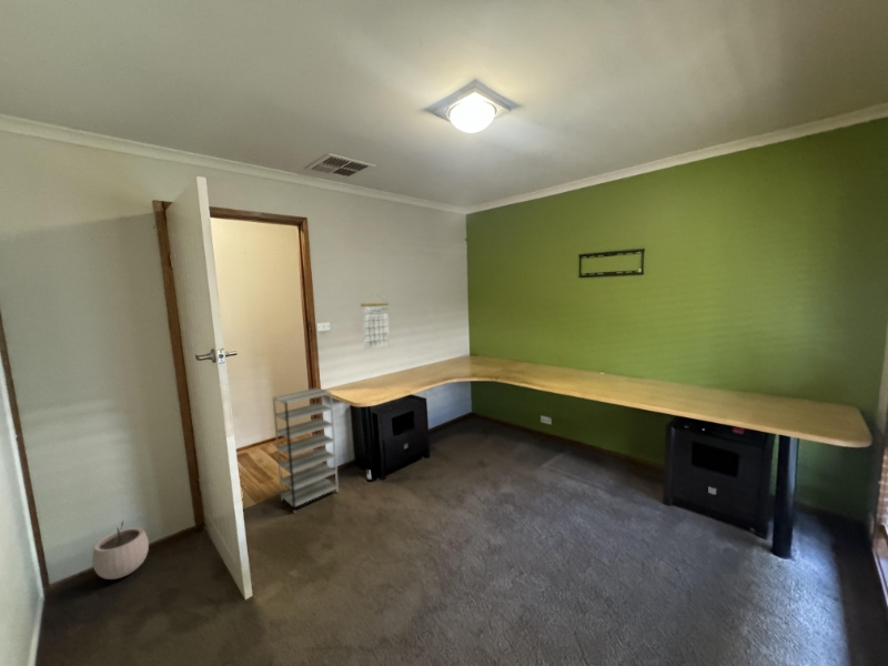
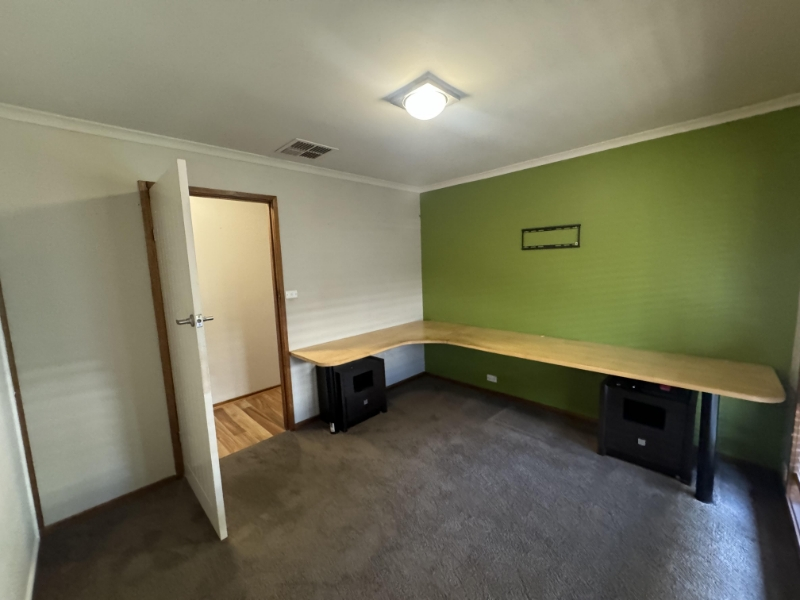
- plant pot [91,519,150,581]
- shelving unit [272,386,340,514]
- calendar [360,293,391,351]
